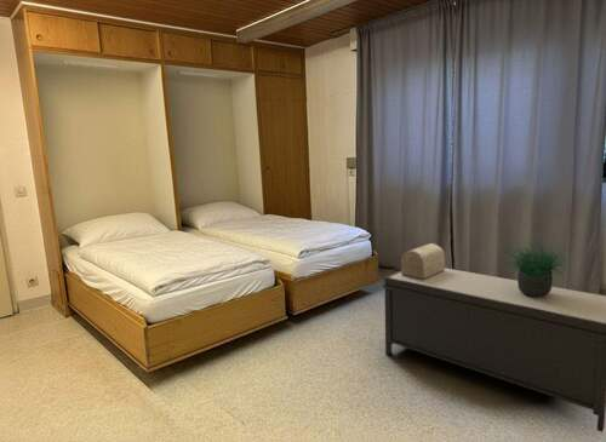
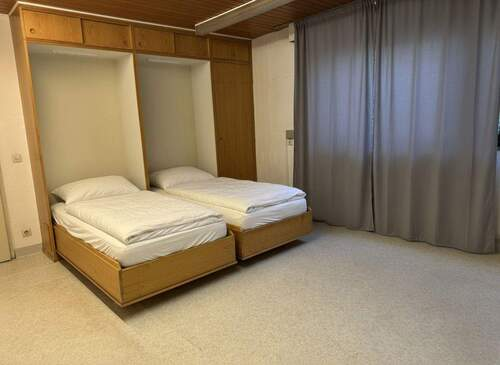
- decorative box [400,242,446,280]
- bench [382,266,606,434]
- potted plant [503,225,576,297]
